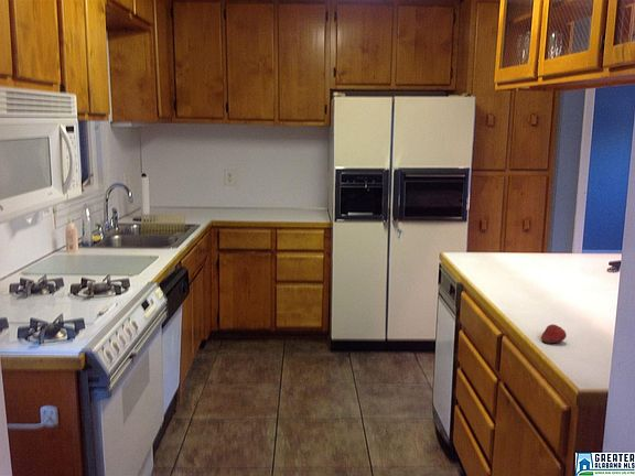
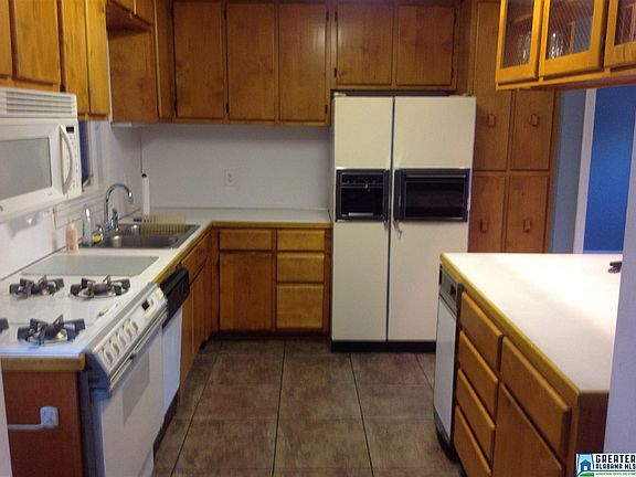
- fruit [540,324,568,344]
